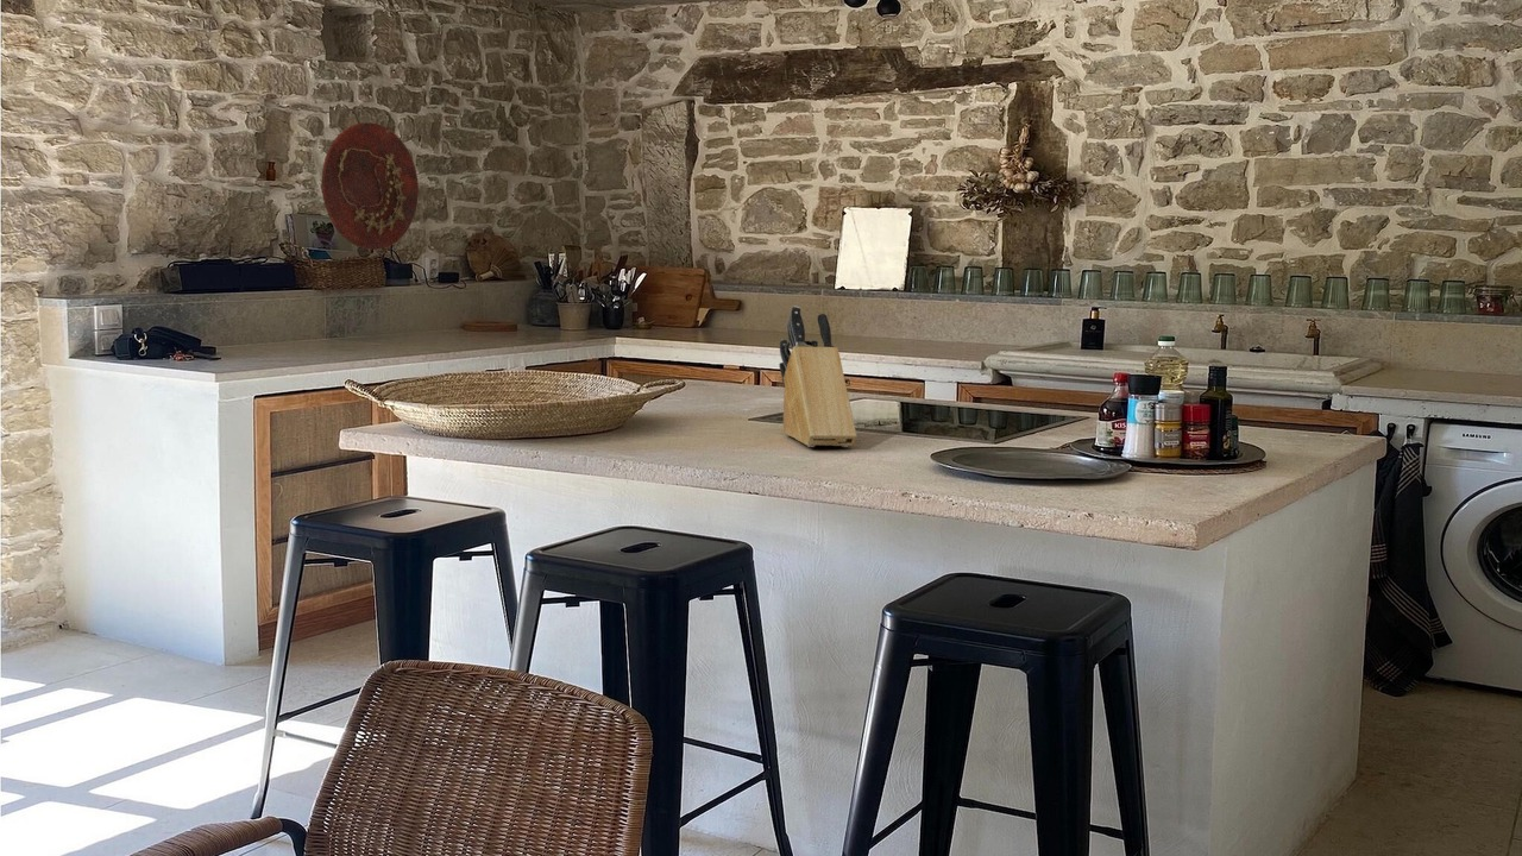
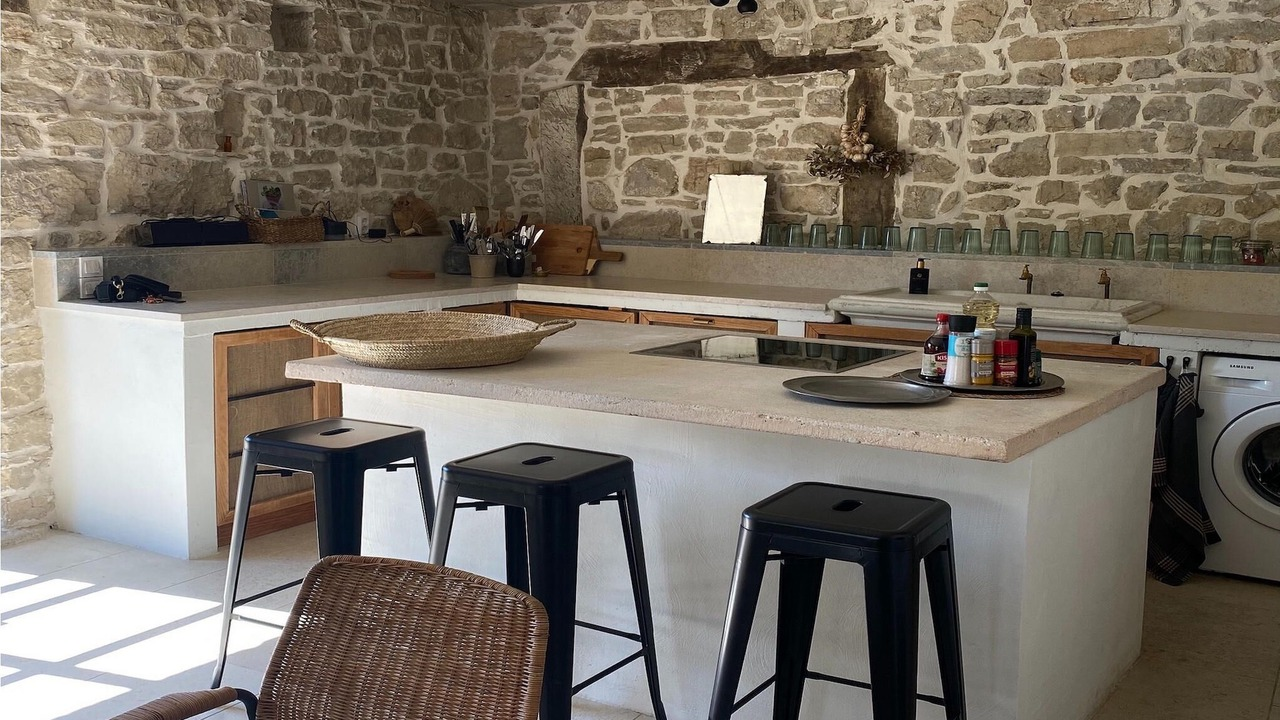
- knife block [779,304,859,448]
- decorative platter [321,121,420,251]
